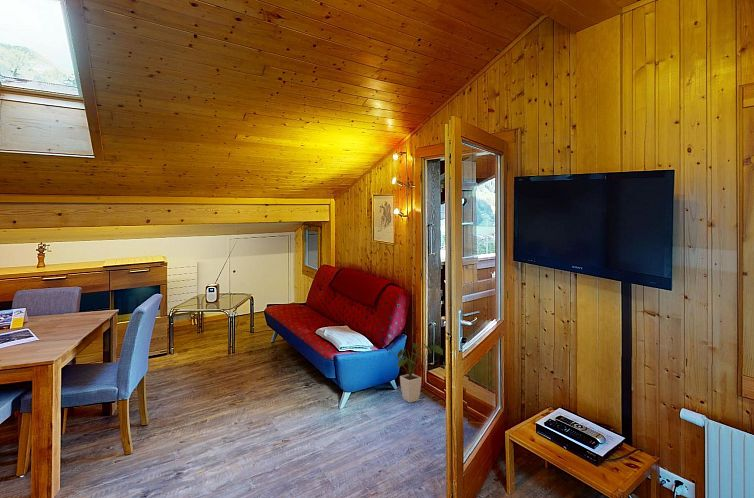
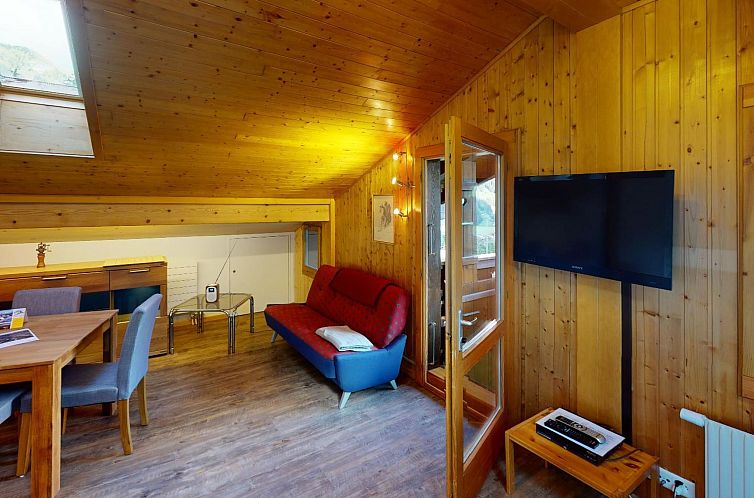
- house plant [384,342,444,404]
